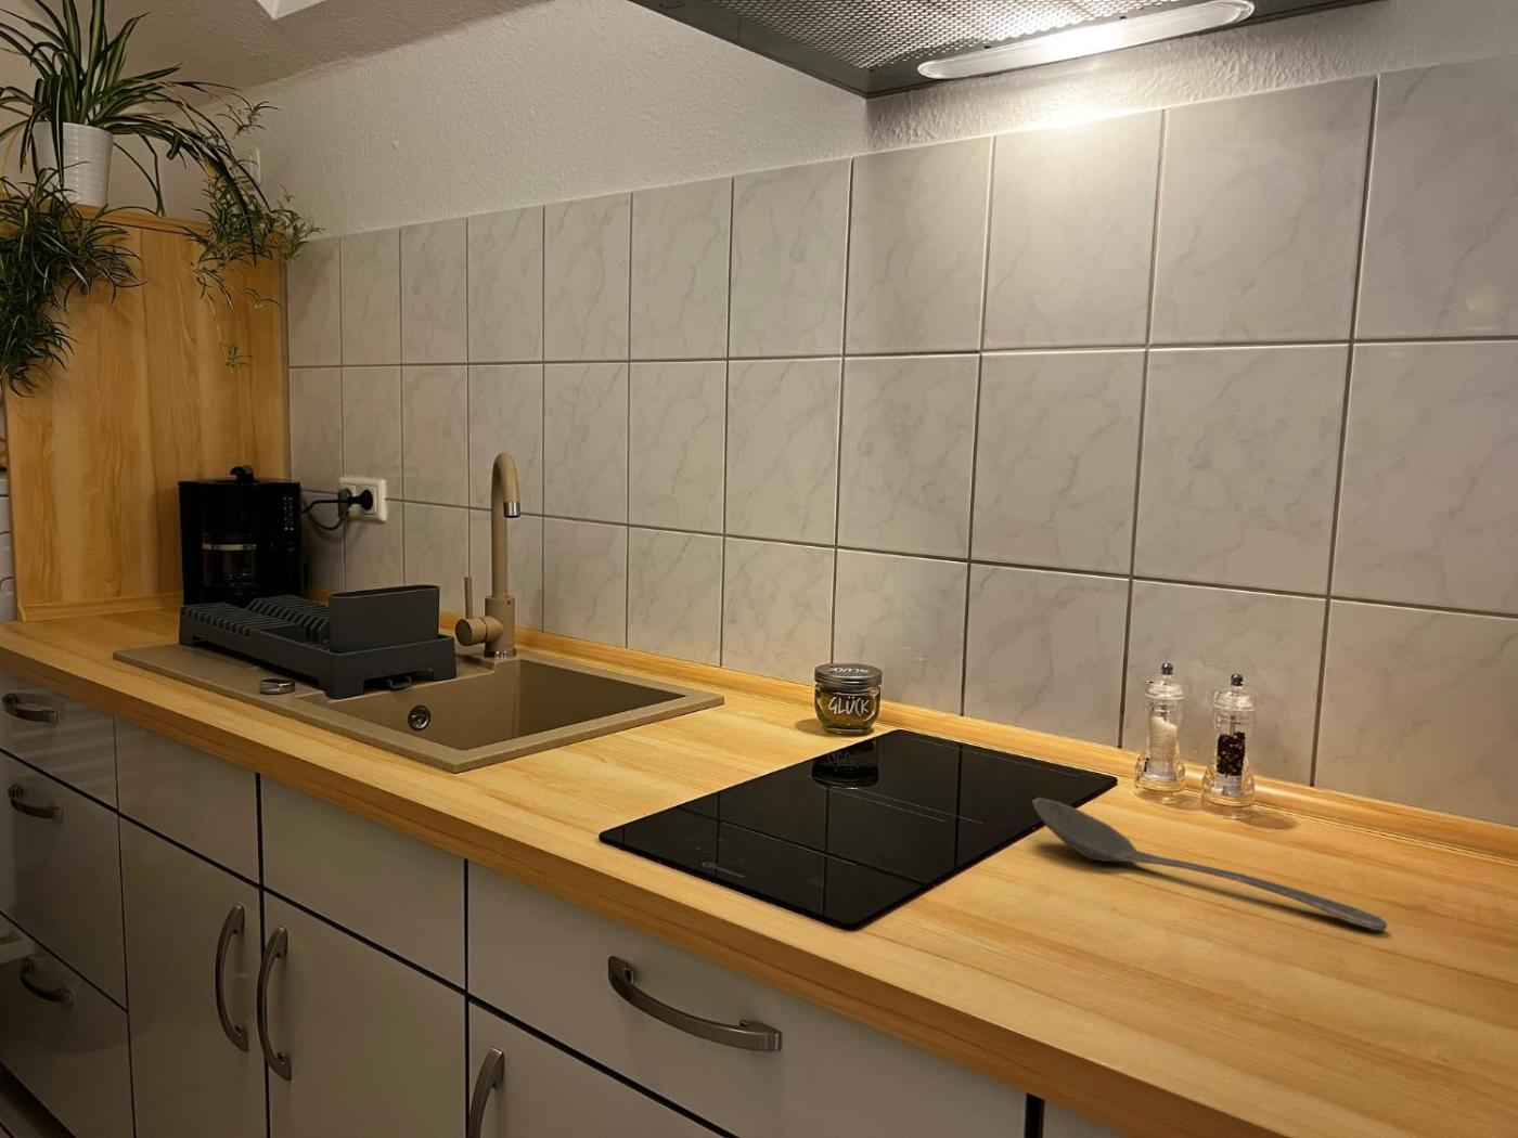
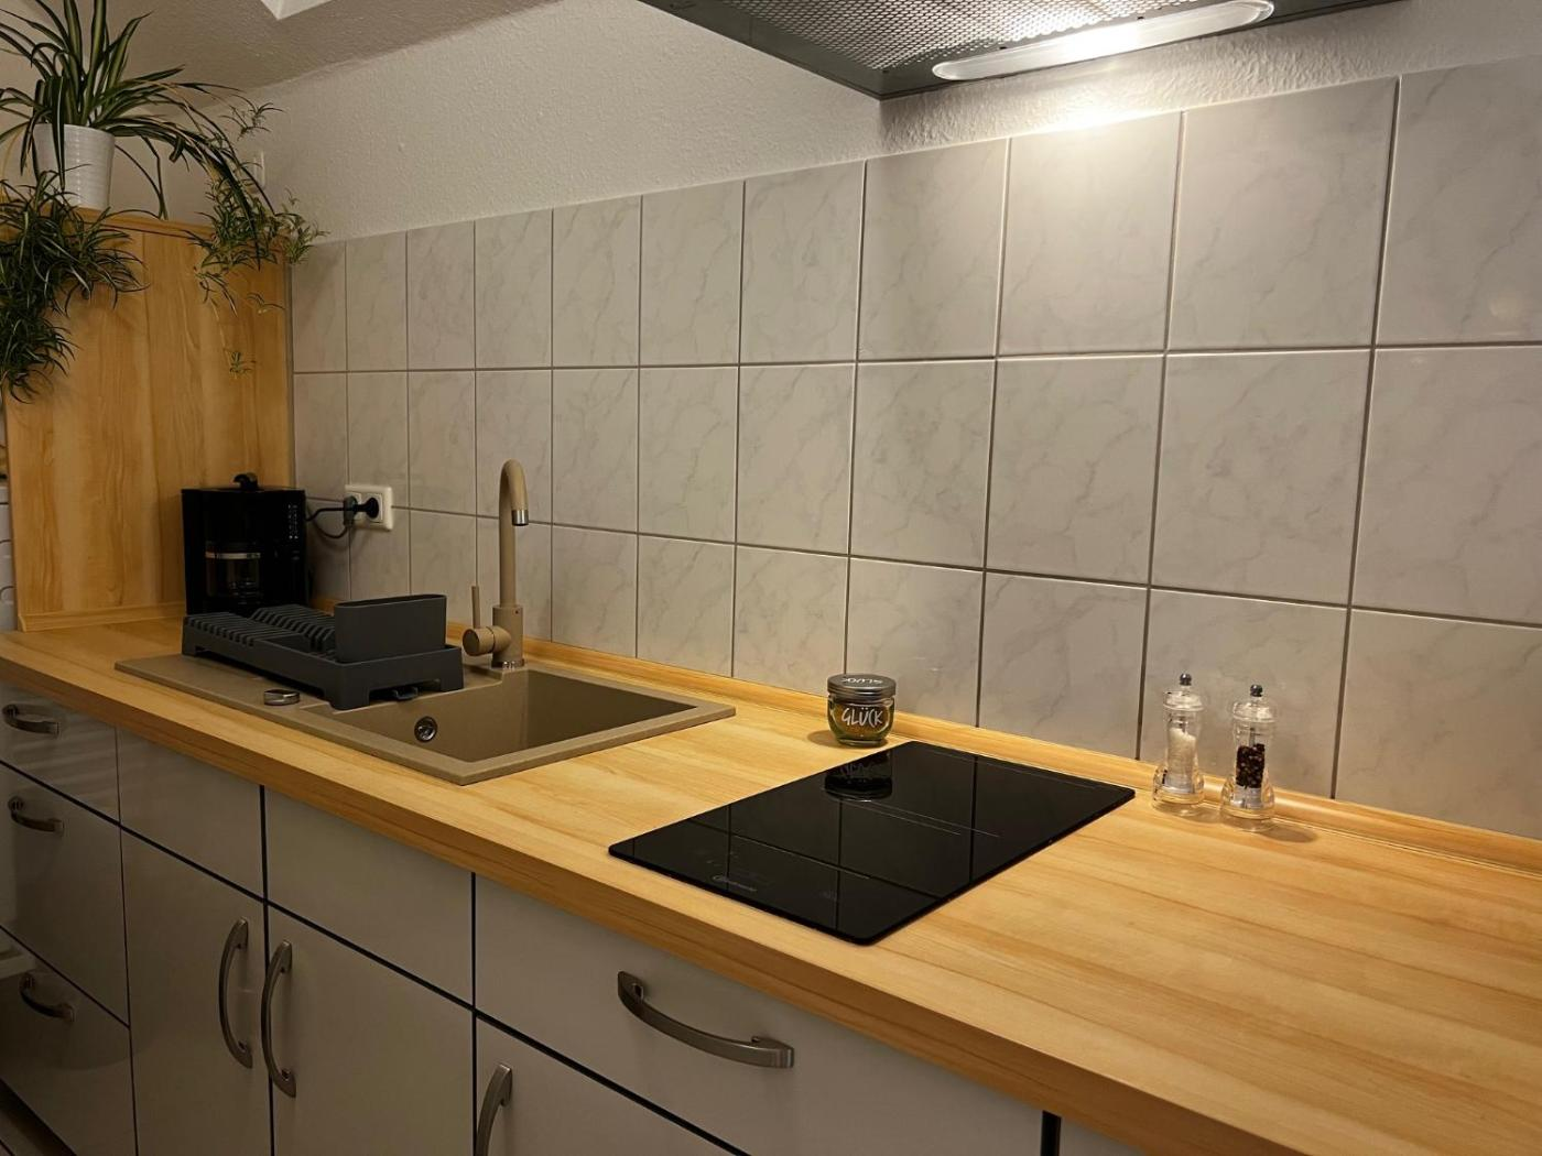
- stirrer [1032,796,1388,931]
